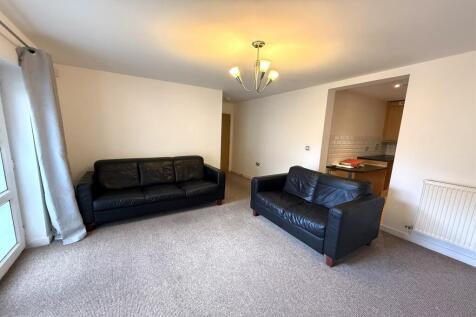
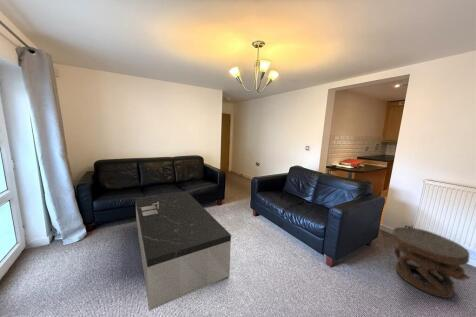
+ carved stool [391,226,471,299]
+ coffee table [135,190,232,312]
